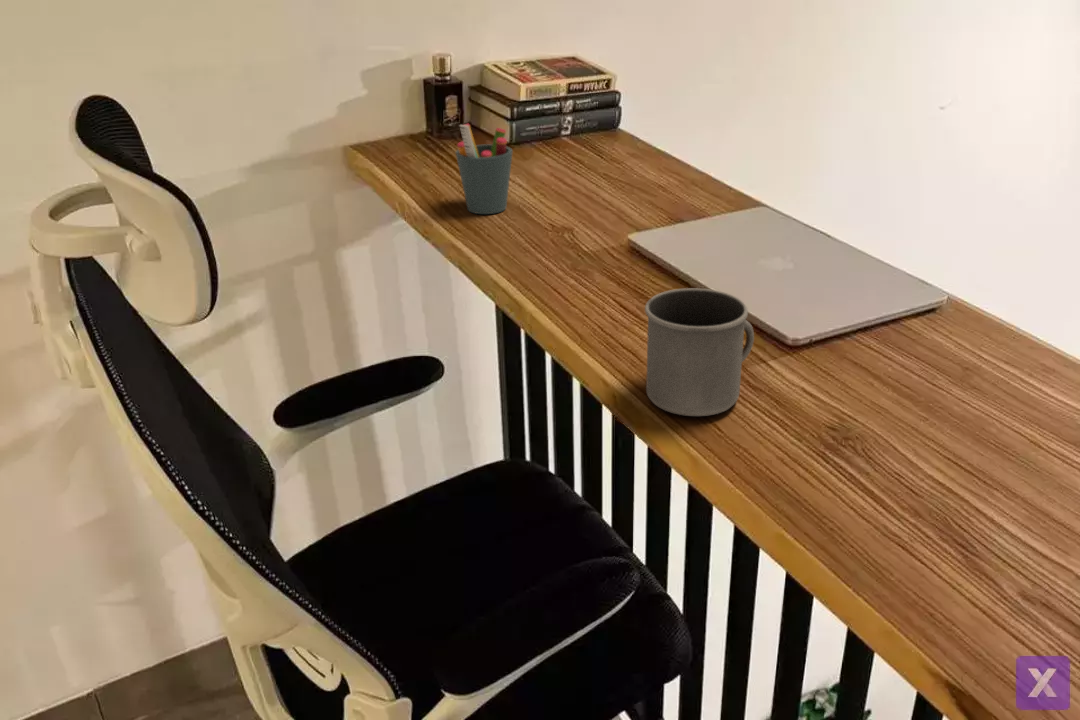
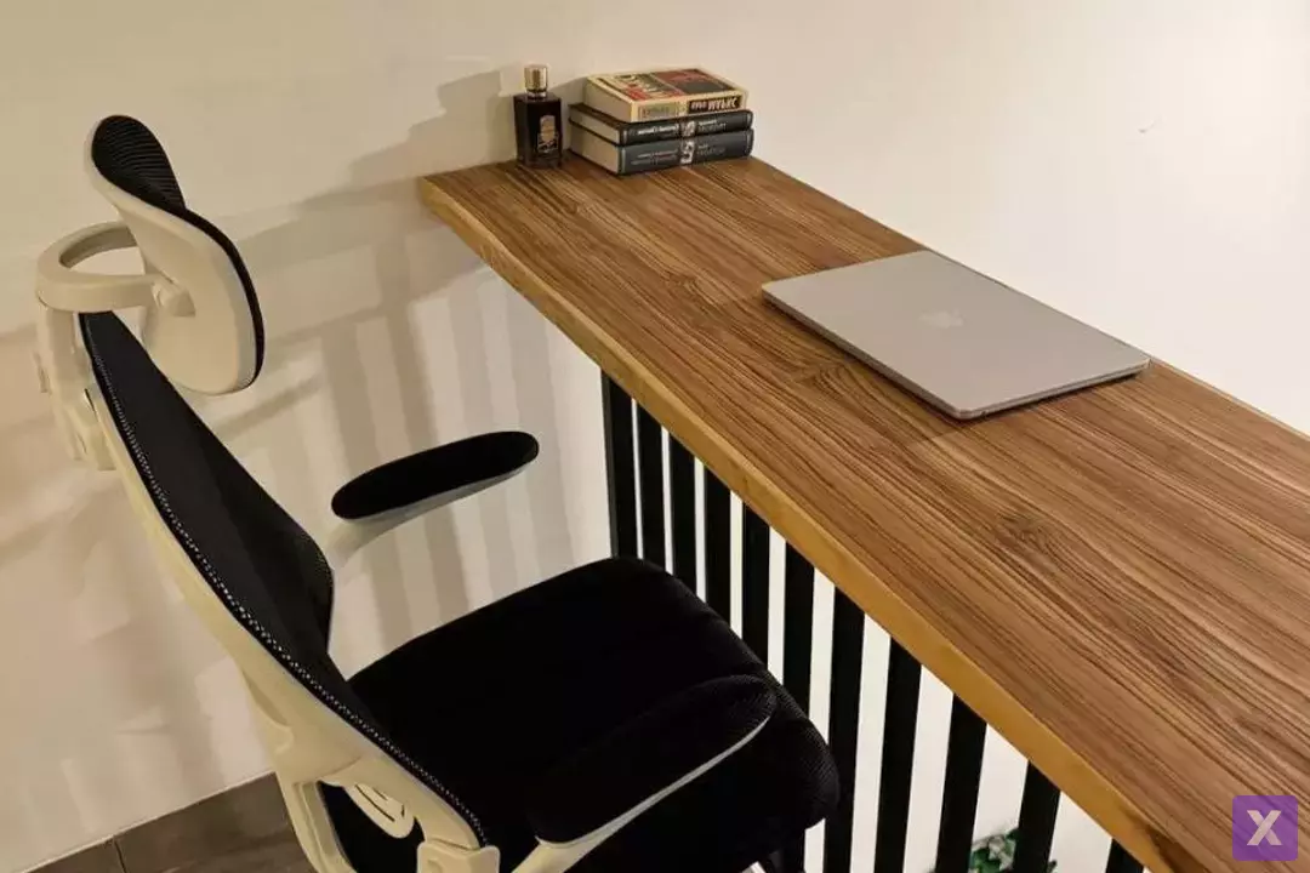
- pen holder [454,123,514,215]
- mug [644,287,755,417]
